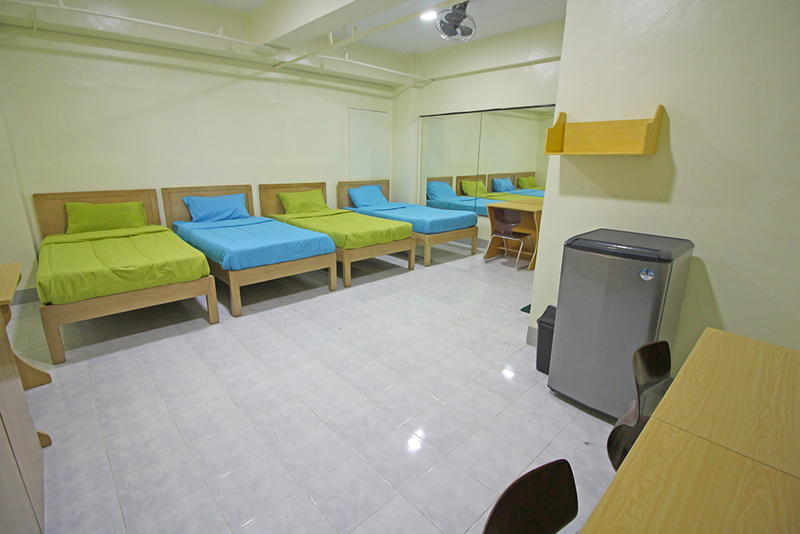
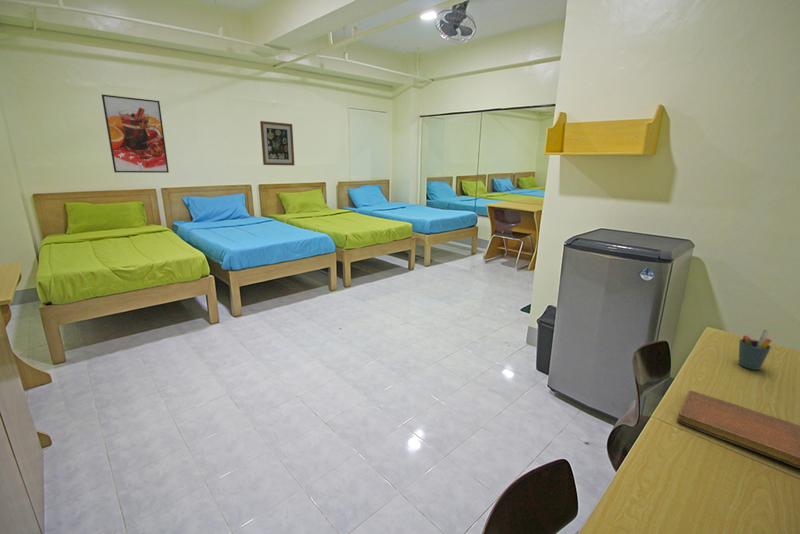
+ wall art [259,120,295,167]
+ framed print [101,94,170,174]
+ notebook [676,390,800,469]
+ pen holder [738,328,772,371]
